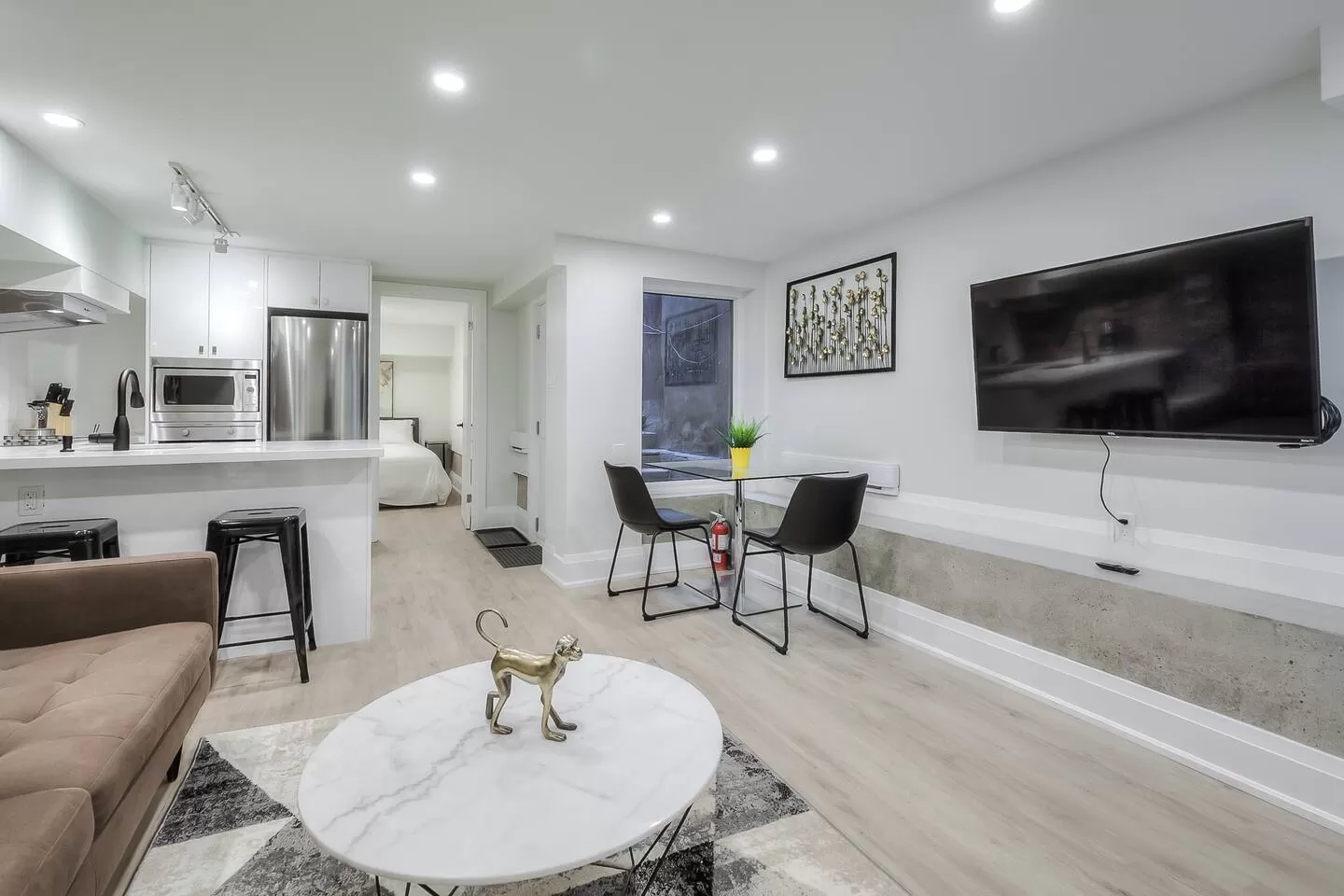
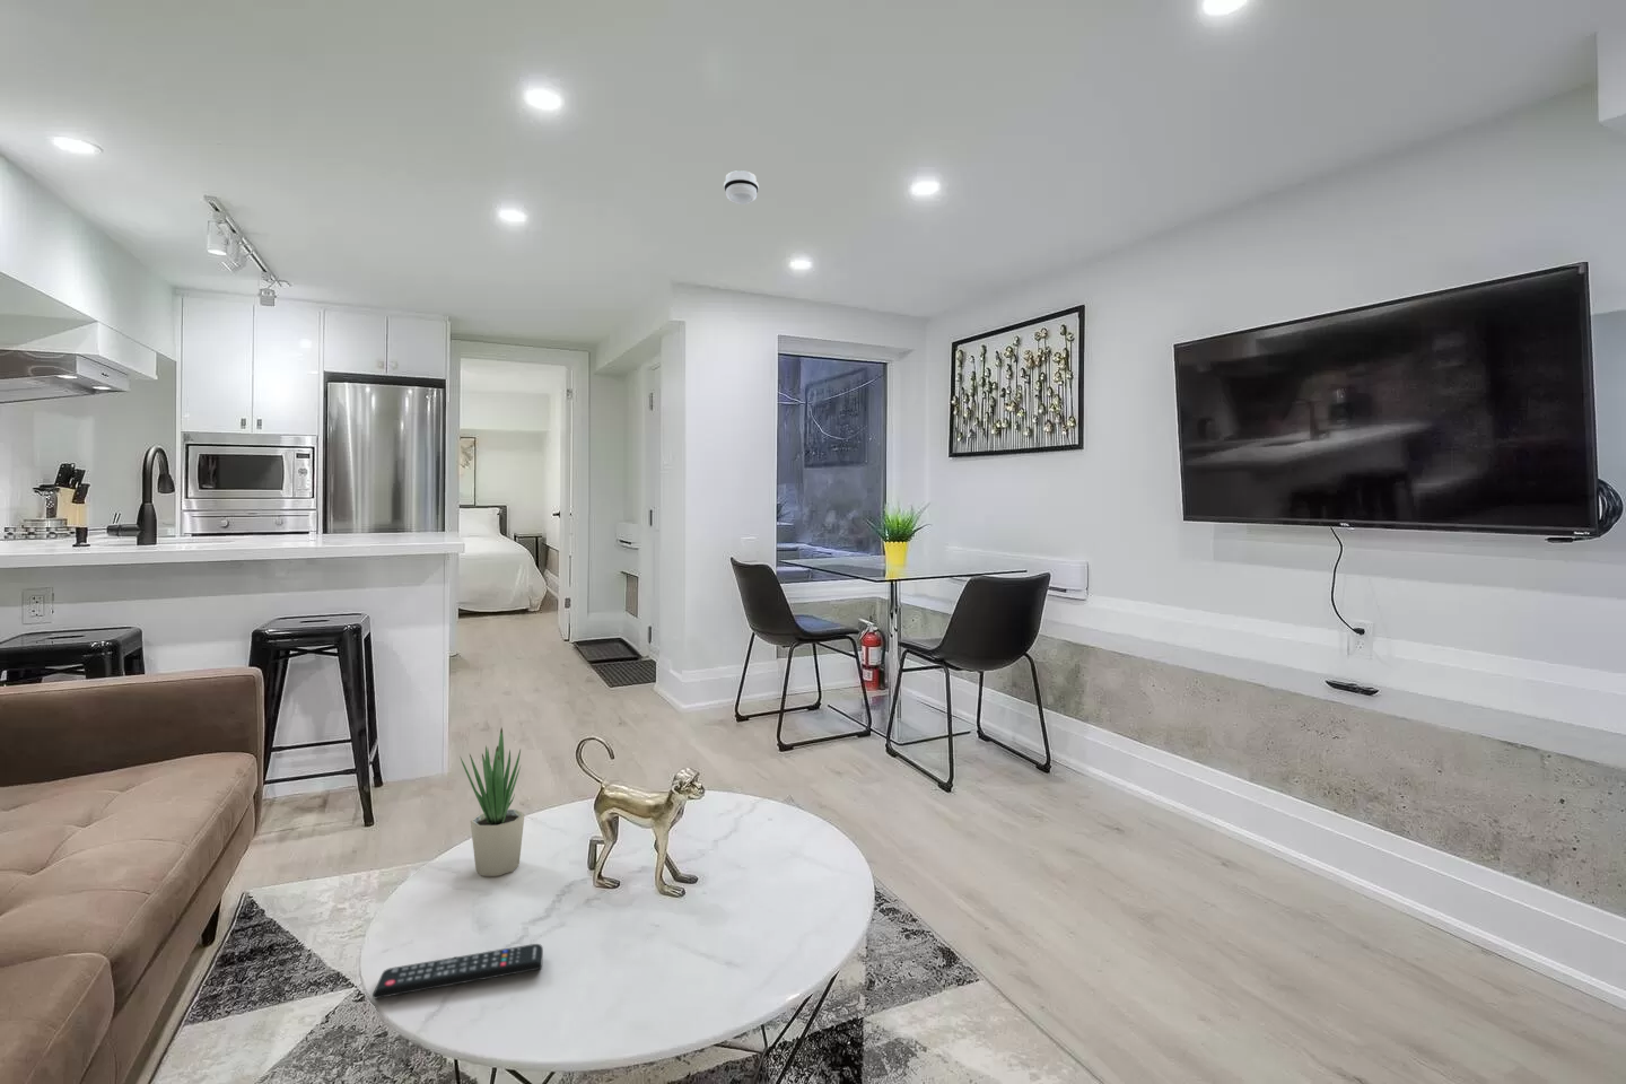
+ smoke detector [722,169,760,206]
+ remote control [371,942,544,1001]
+ potted plant [459,726,525,877]
